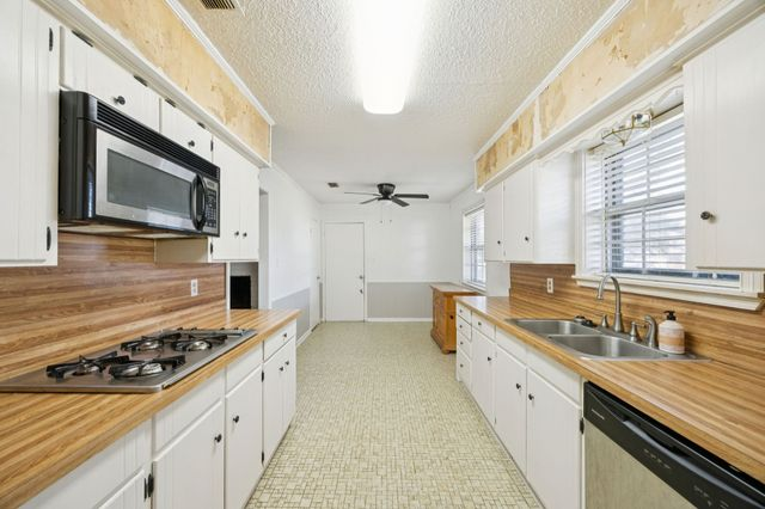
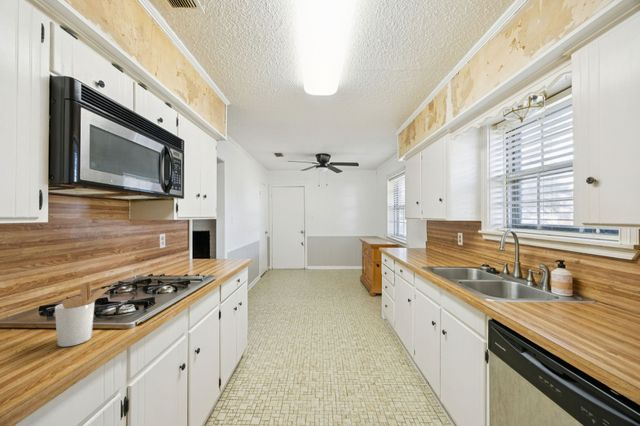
+ utensil holder [54,281,114,348]
